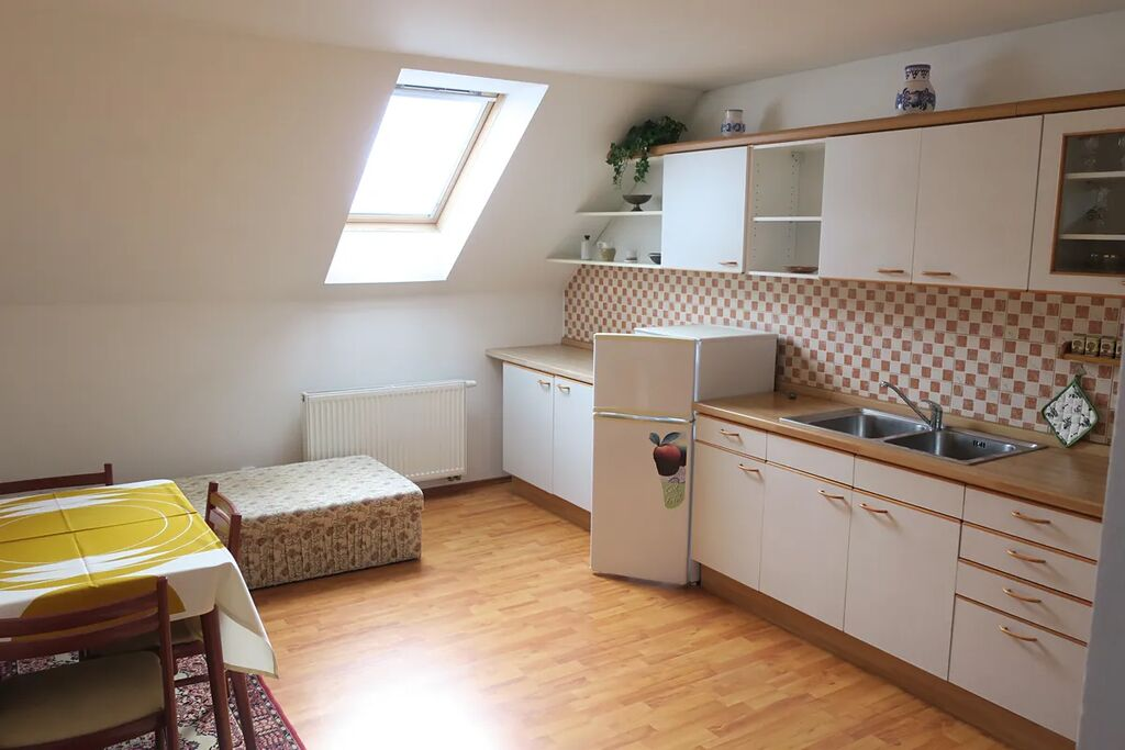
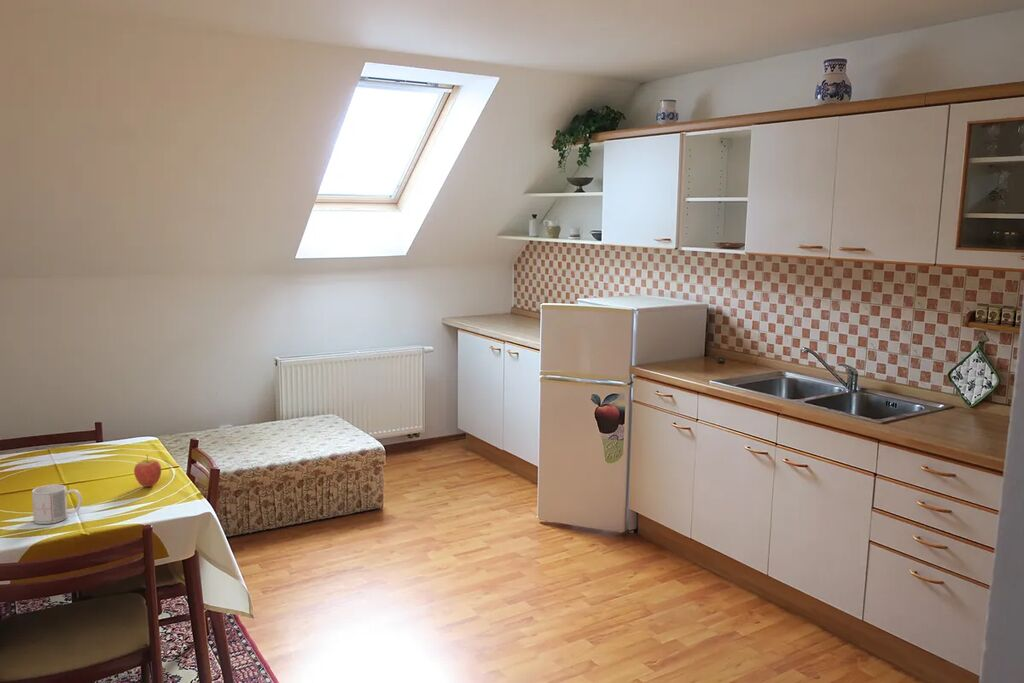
+ mug [31,484,83,525]
+ fruit [133,454,162,488]
